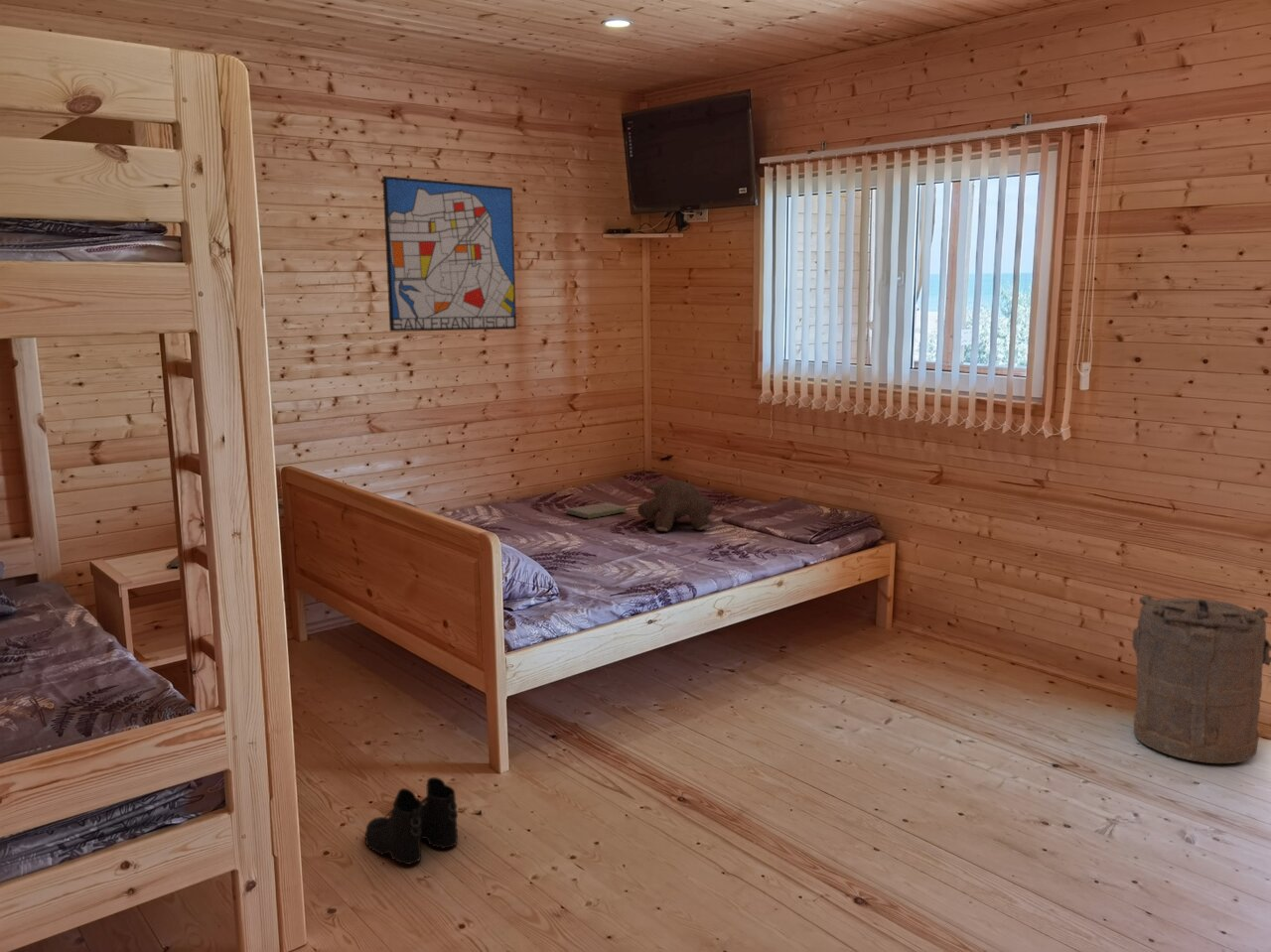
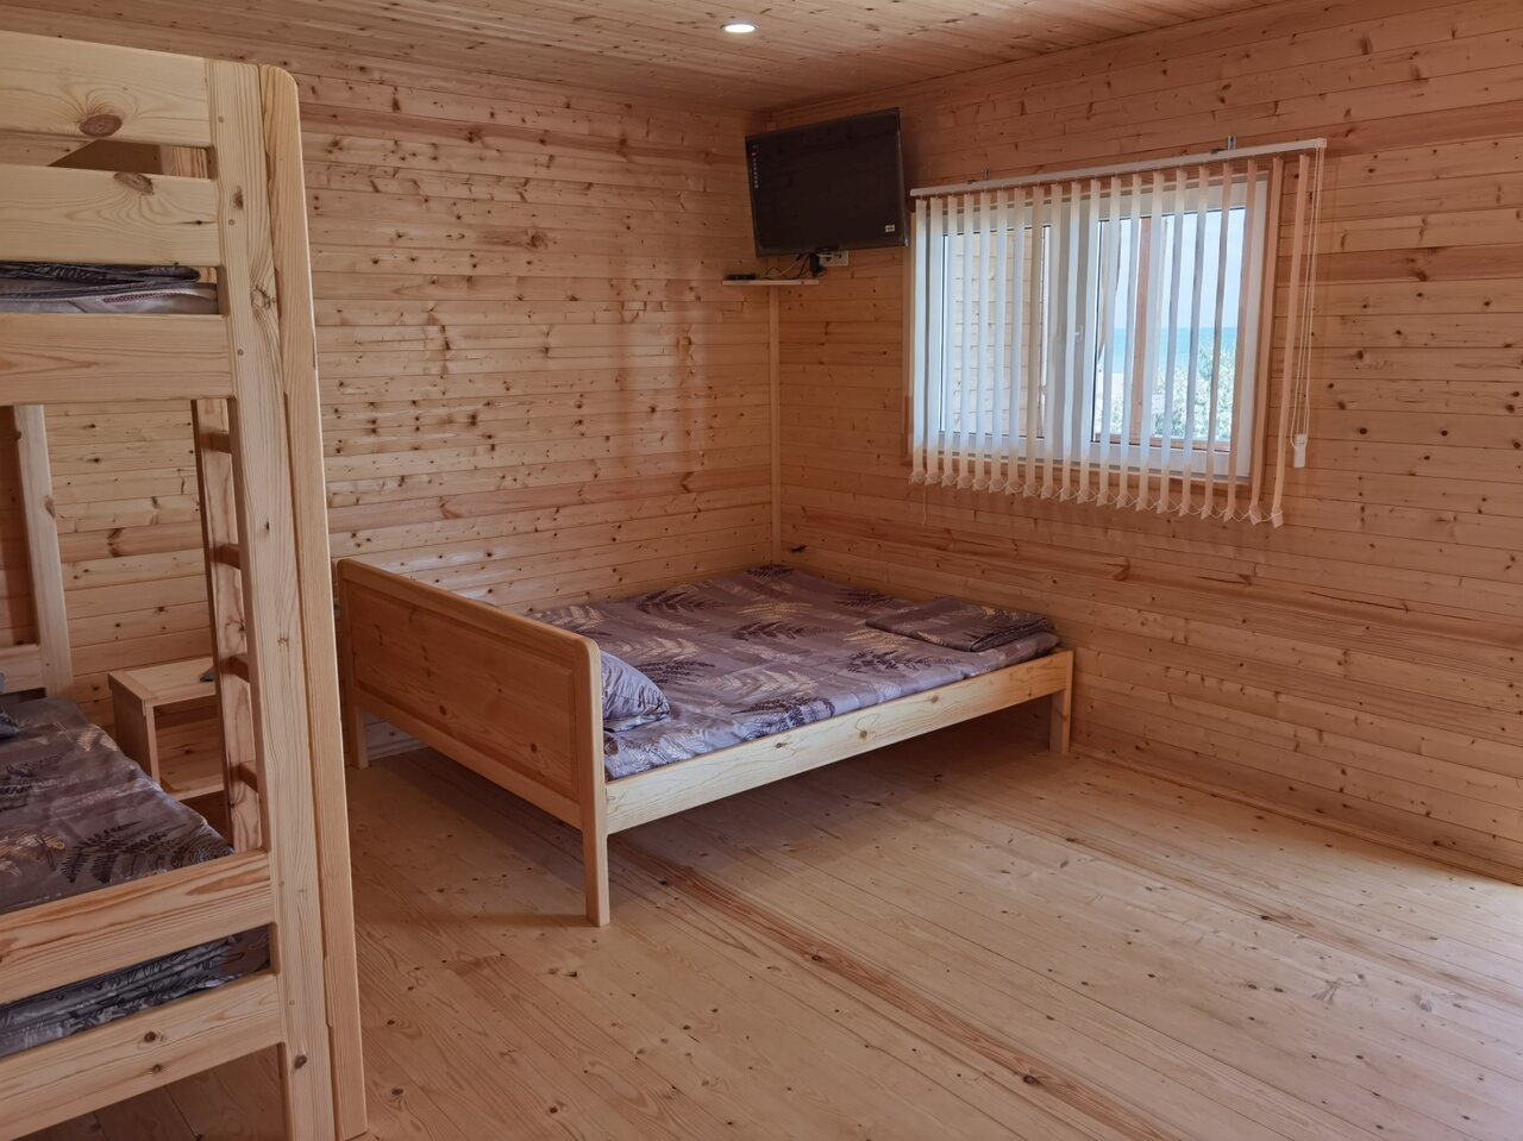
- wall art [381,175,517,333]
- book [565,501,628,520]
- laundry hamper [1131,594,1271,764]
- teddy bear [636,479,715,532]
- boots [364,776,459,866]
